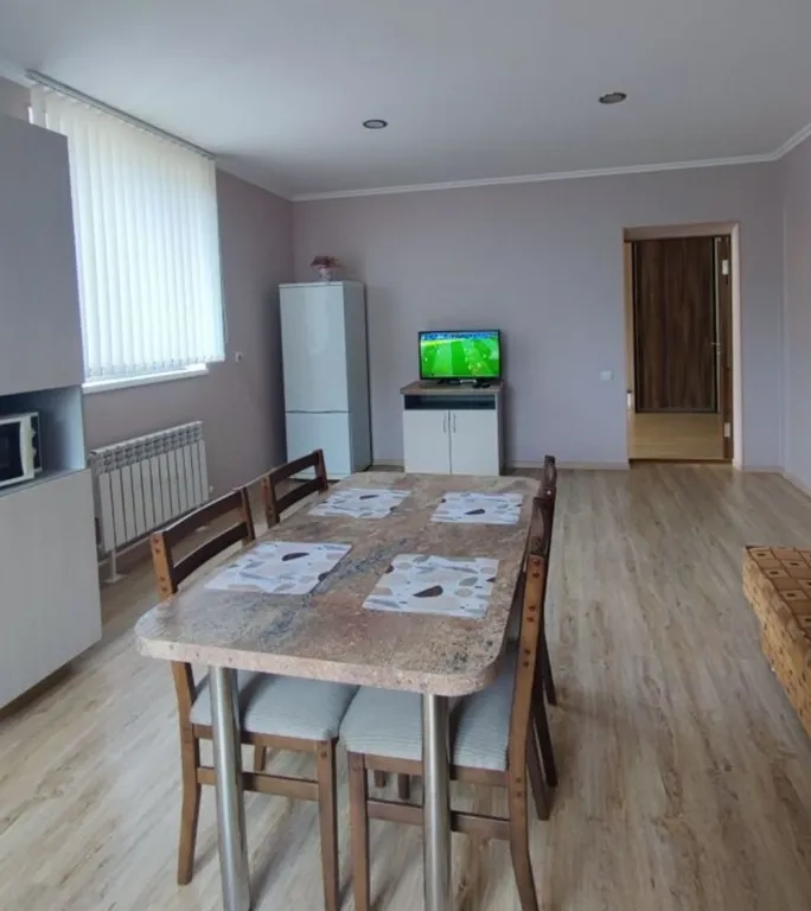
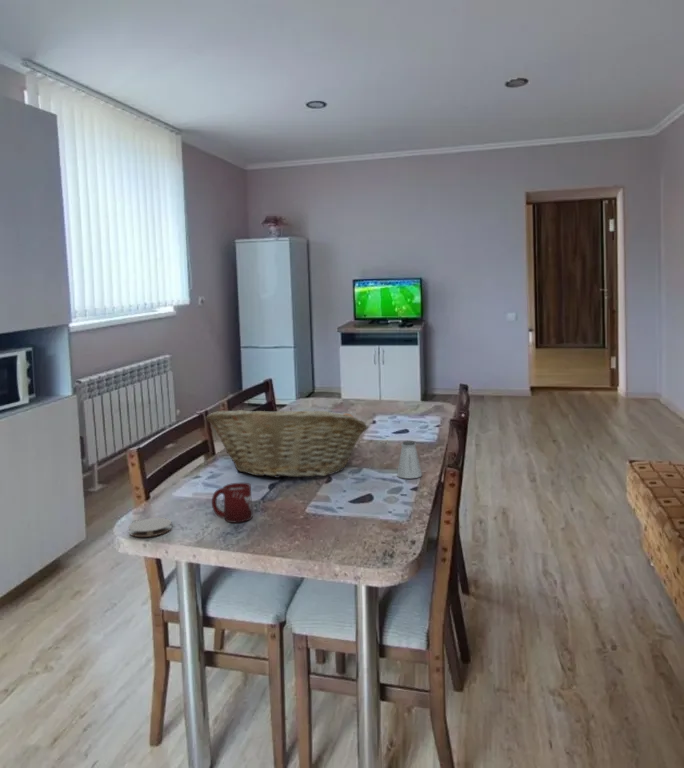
+ coaster [128,517,173,538]
+ fruit basket [205,407,369,479]
+ cup [211,482,253,523]
+ saltshaker [396,440,423,479]
